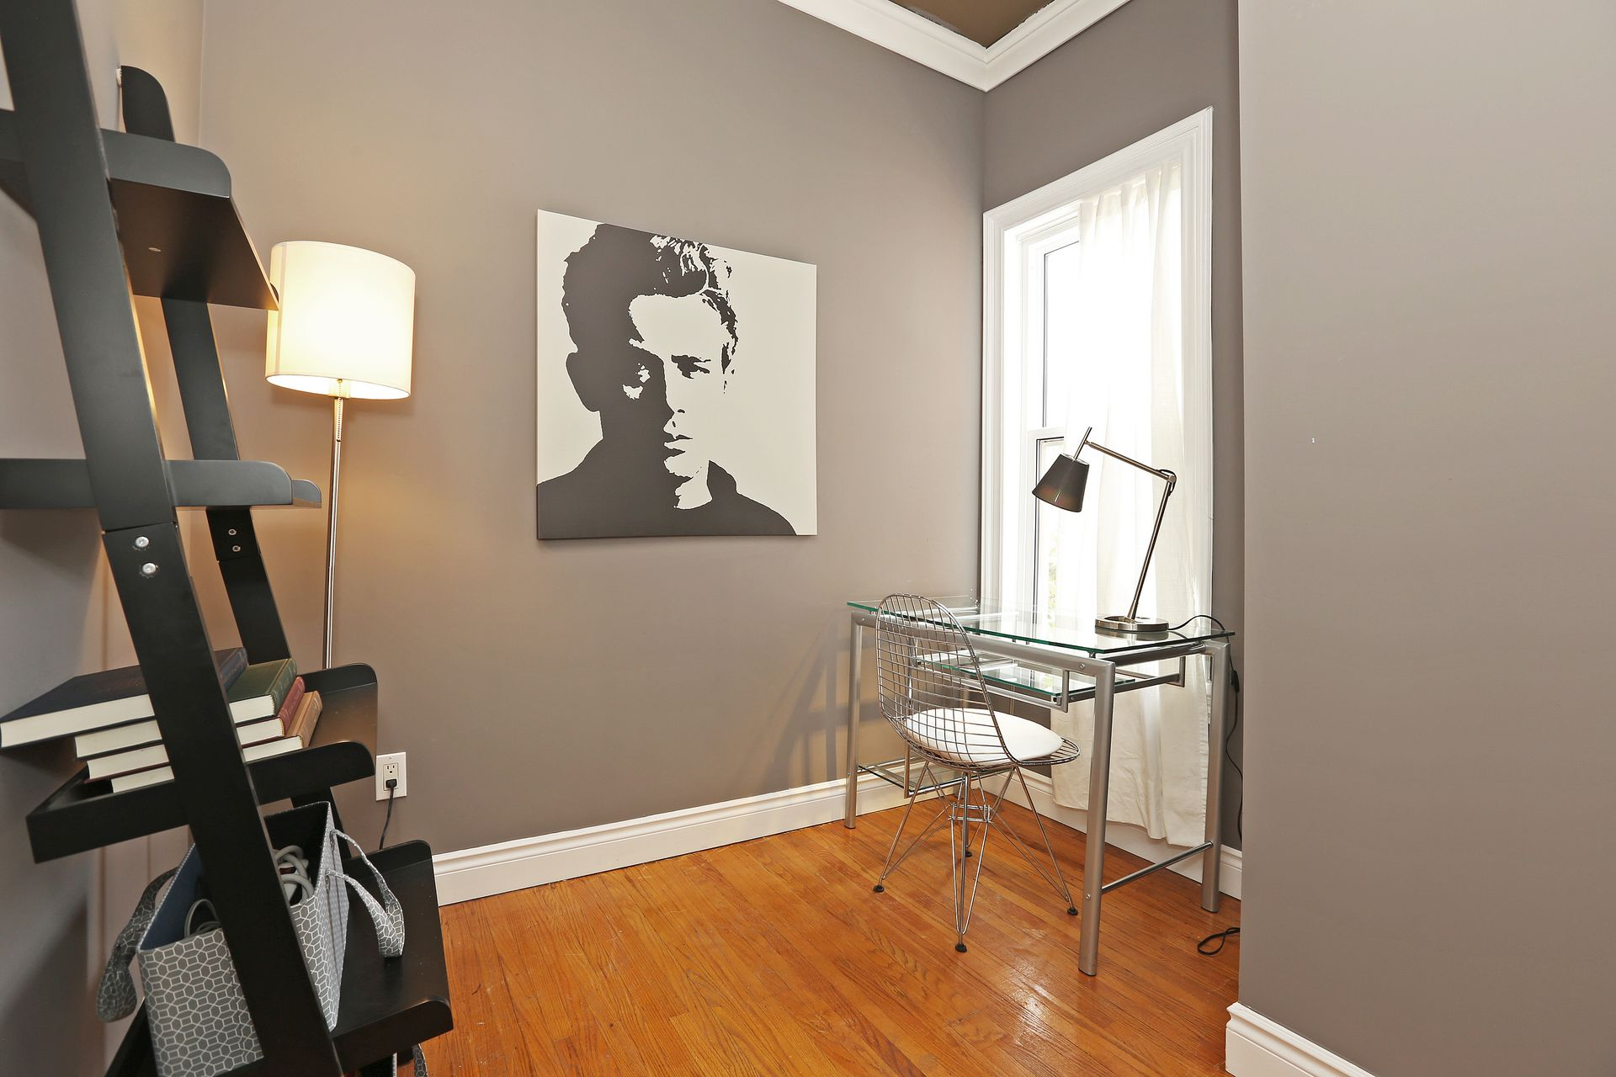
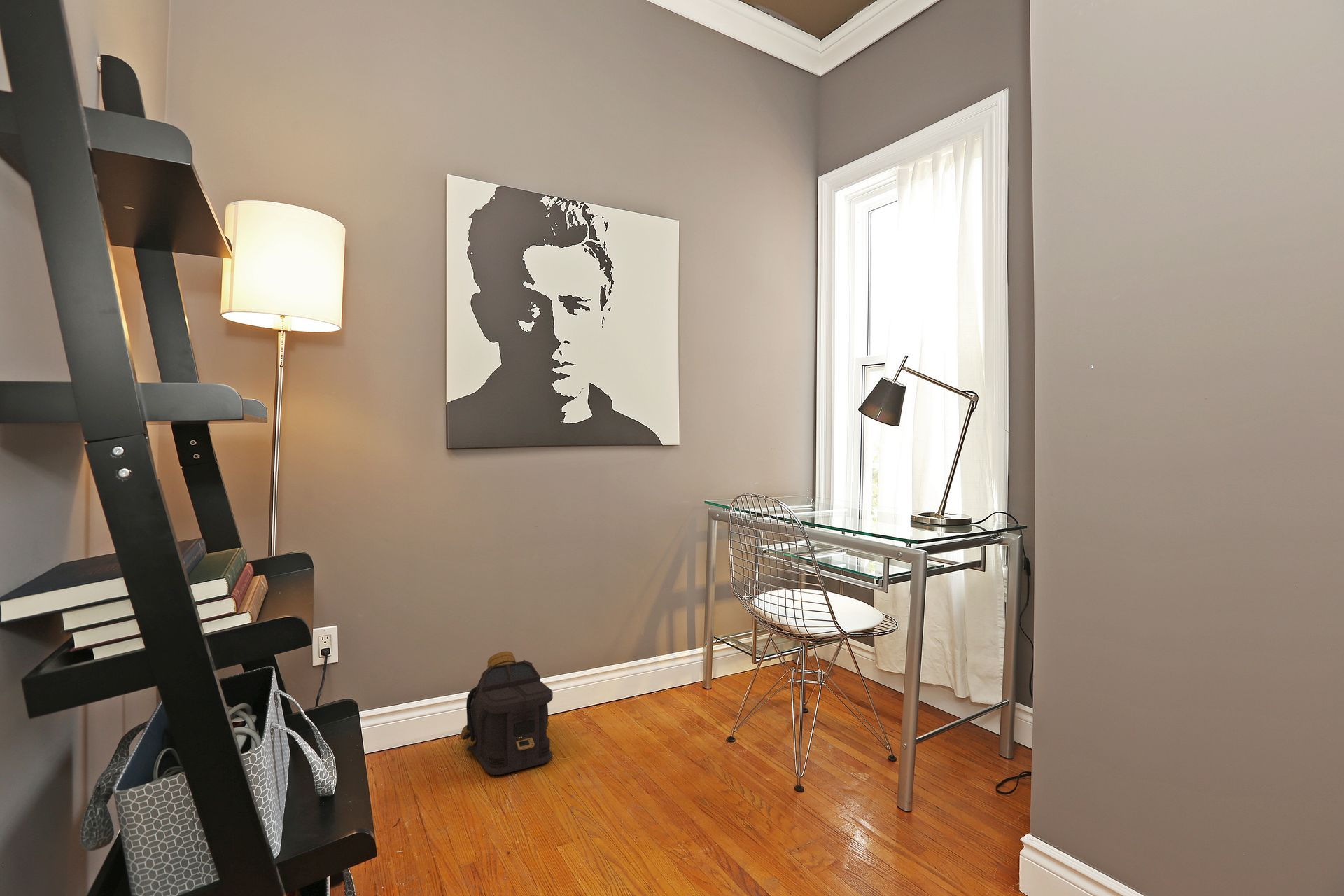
+ backpack [459,651,554,776]
